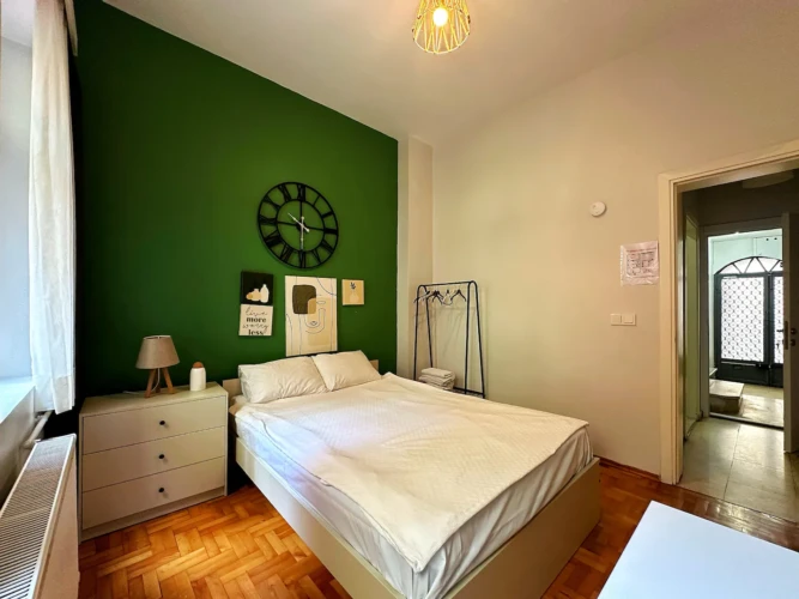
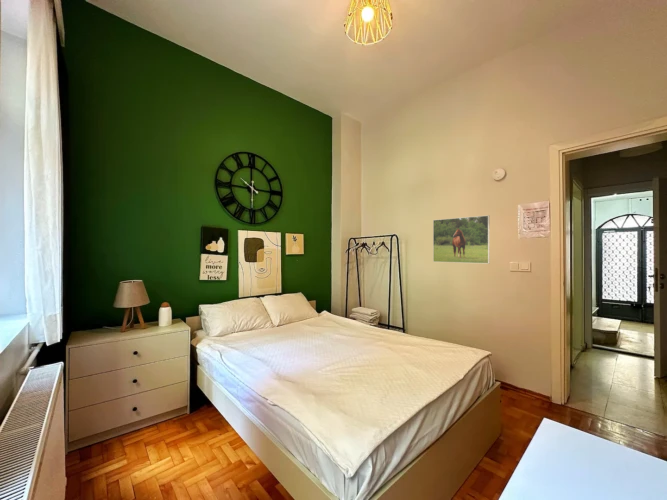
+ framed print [432,214,491,265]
